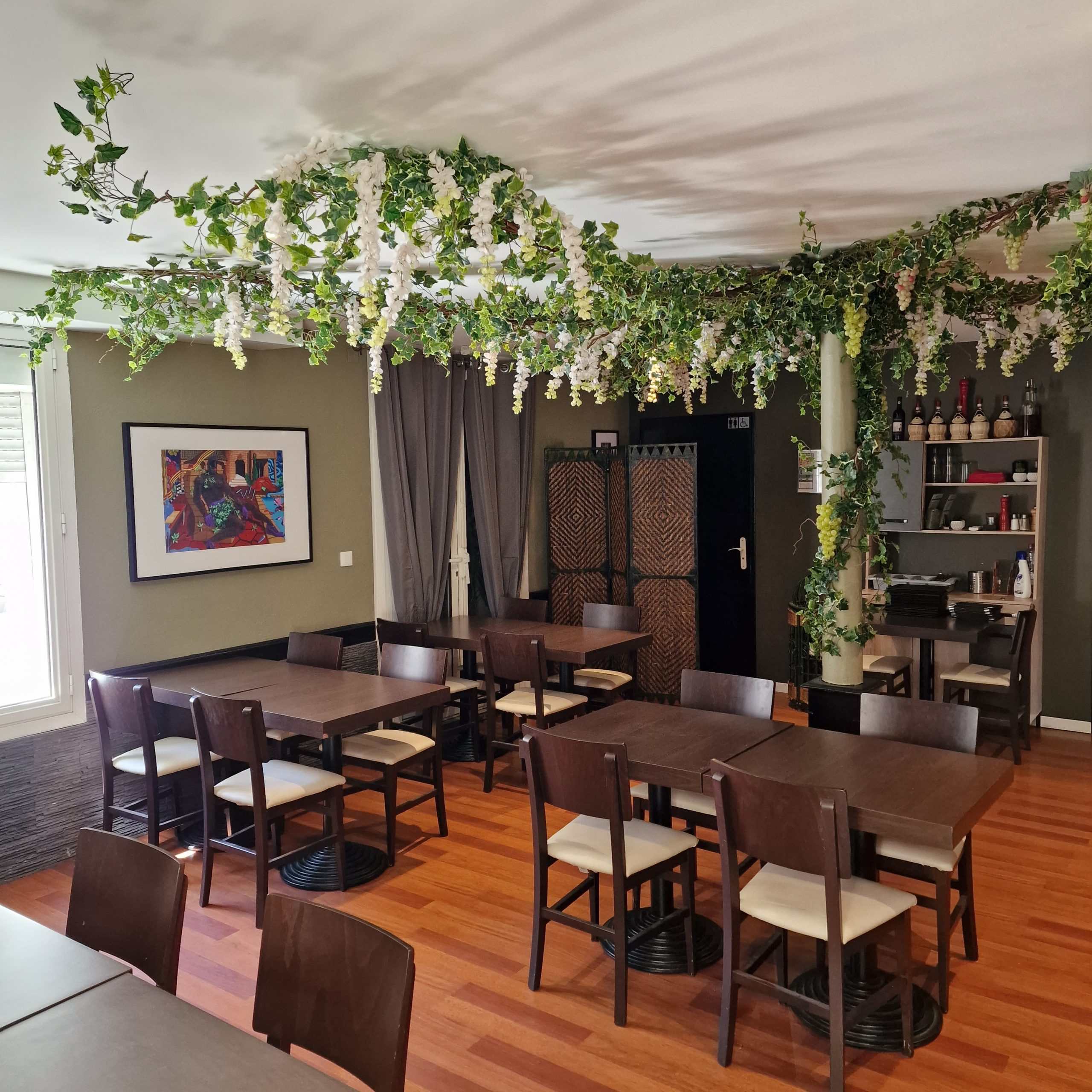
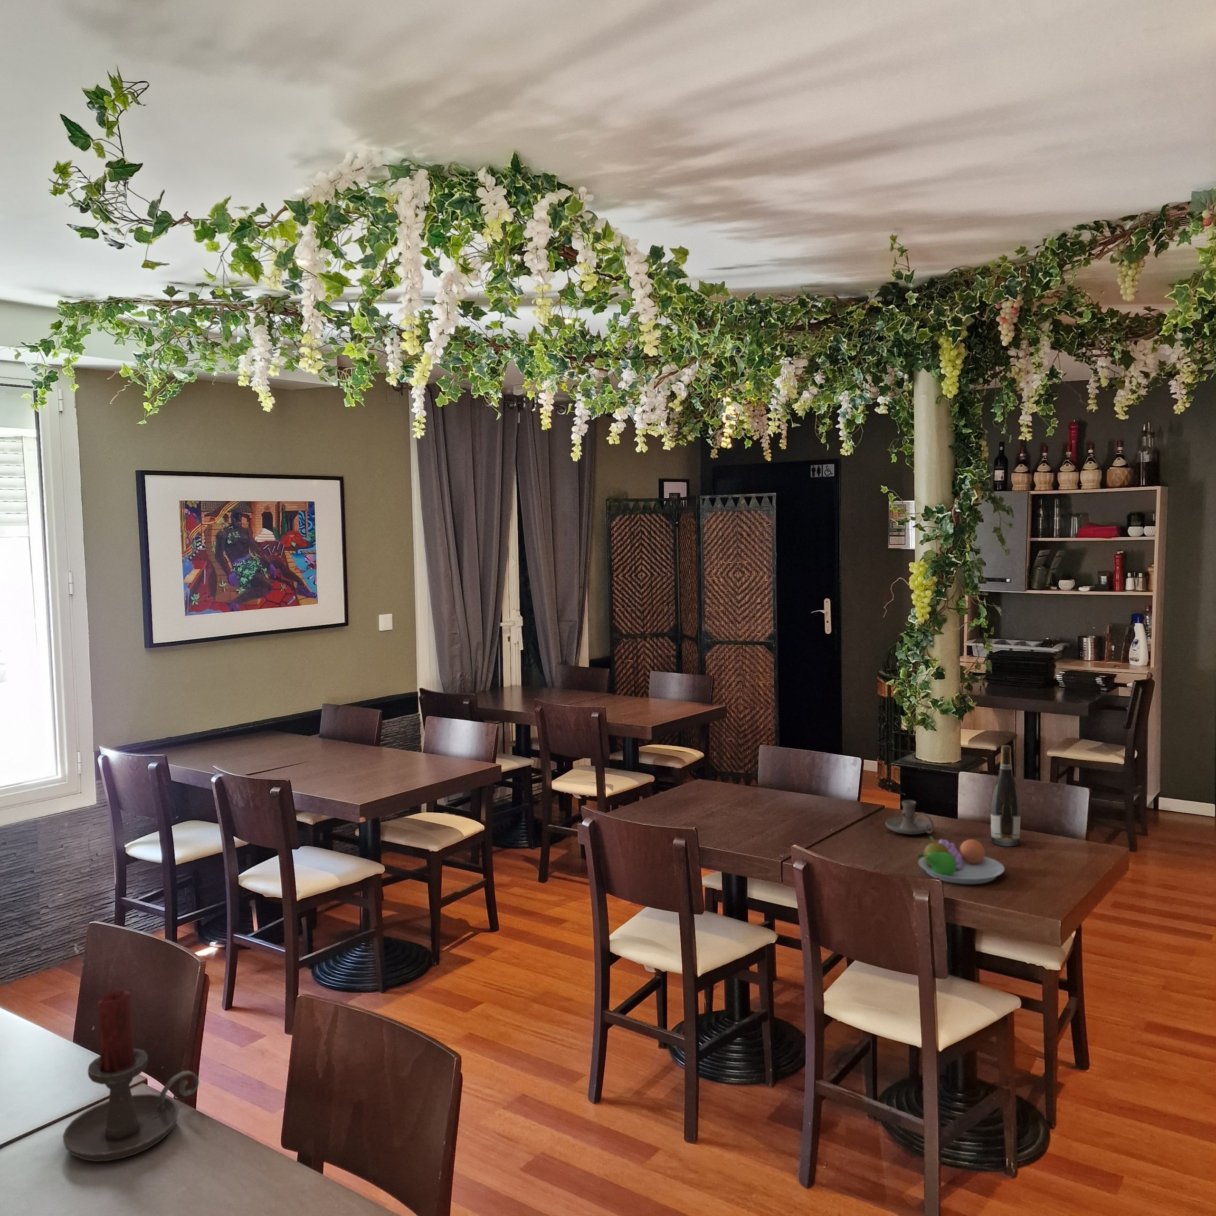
+ candle holder [885,800,934,835]
+ wine bottle [990,745,1021,847]
+ fruit bowl [916,836,1006,885]
+ candle holder [62,990,199,1161]
